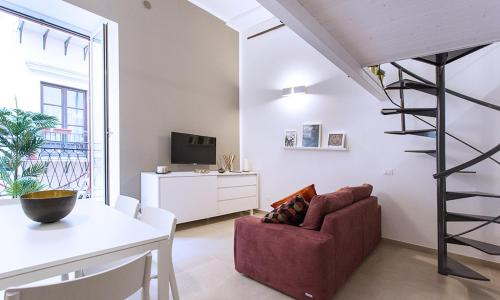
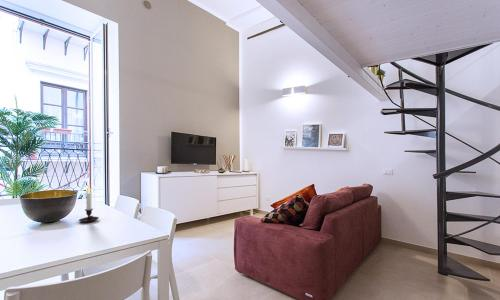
+ candle [78,184,100,223]
